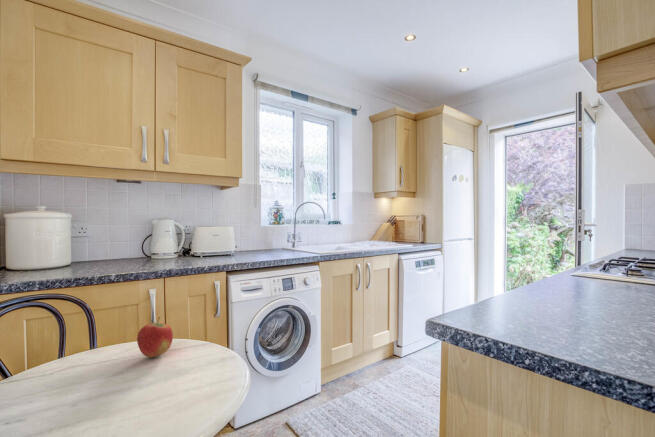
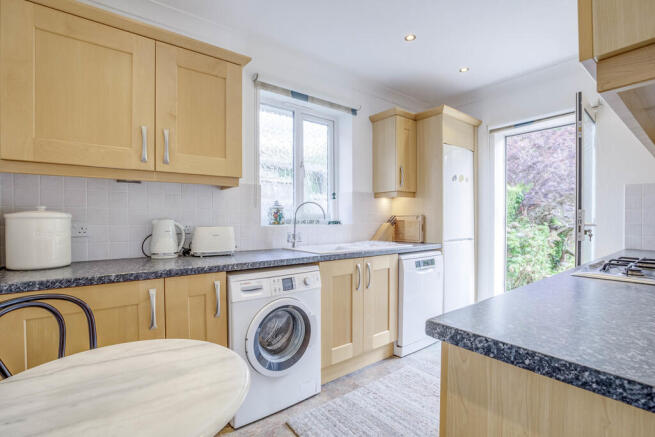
- apple [136,316,174,358]
